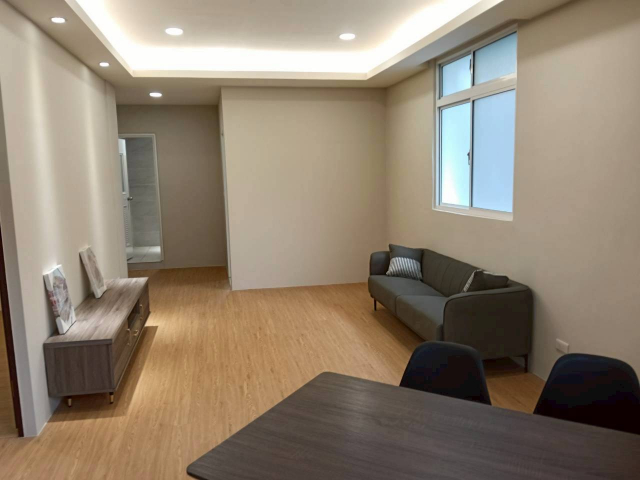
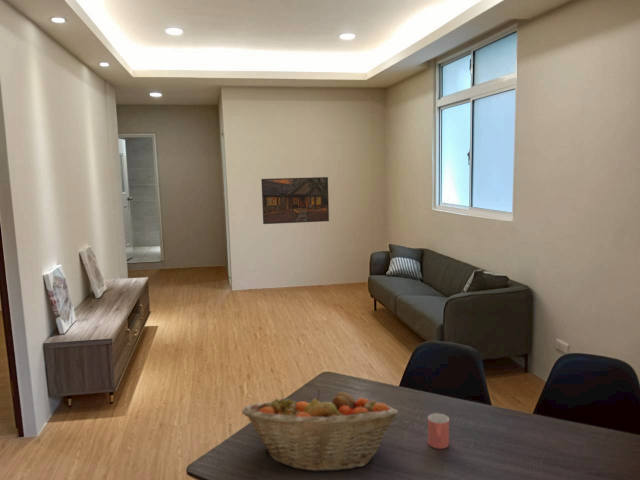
+ fruit basket [241,389,399,473]
+ cup [427,412,450,450]
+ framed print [260,176,330,225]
